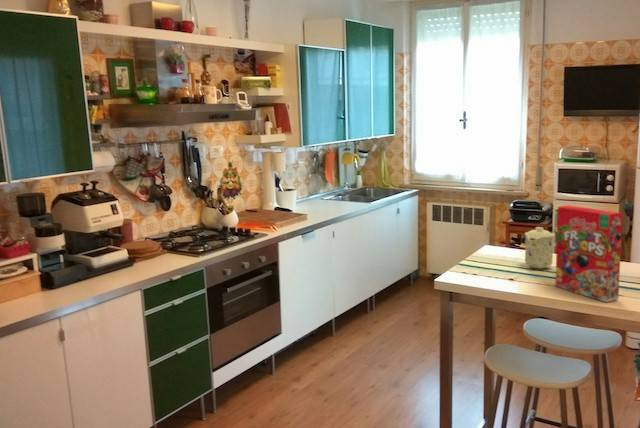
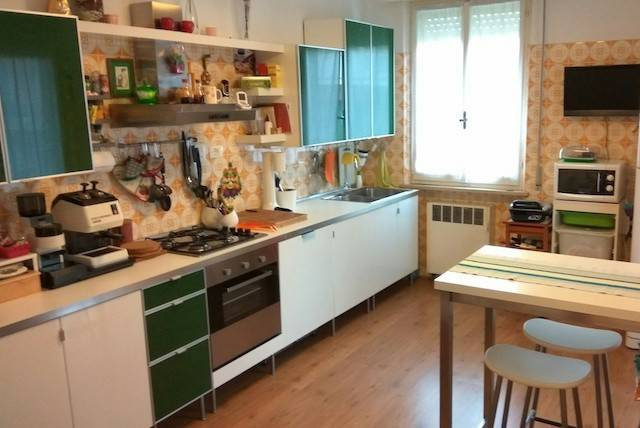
- cereal box [554,204,624,303]
- mug [524,226,555,270]
